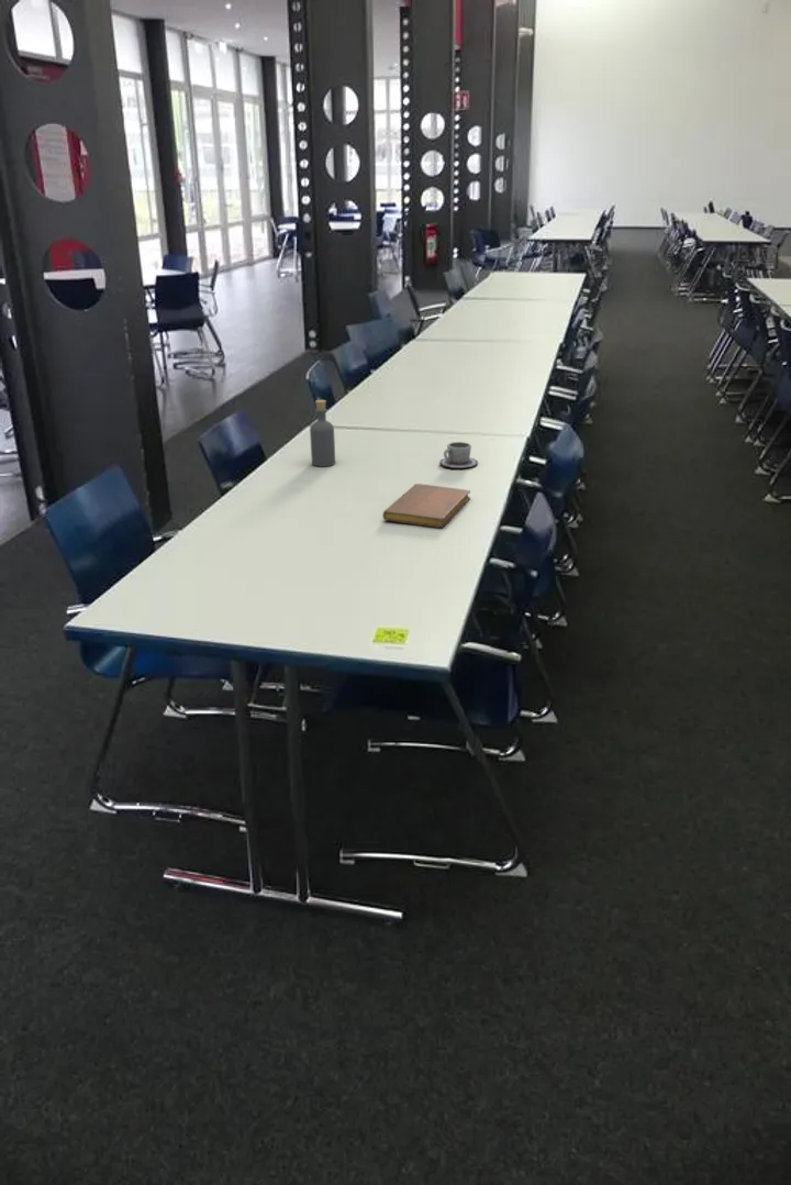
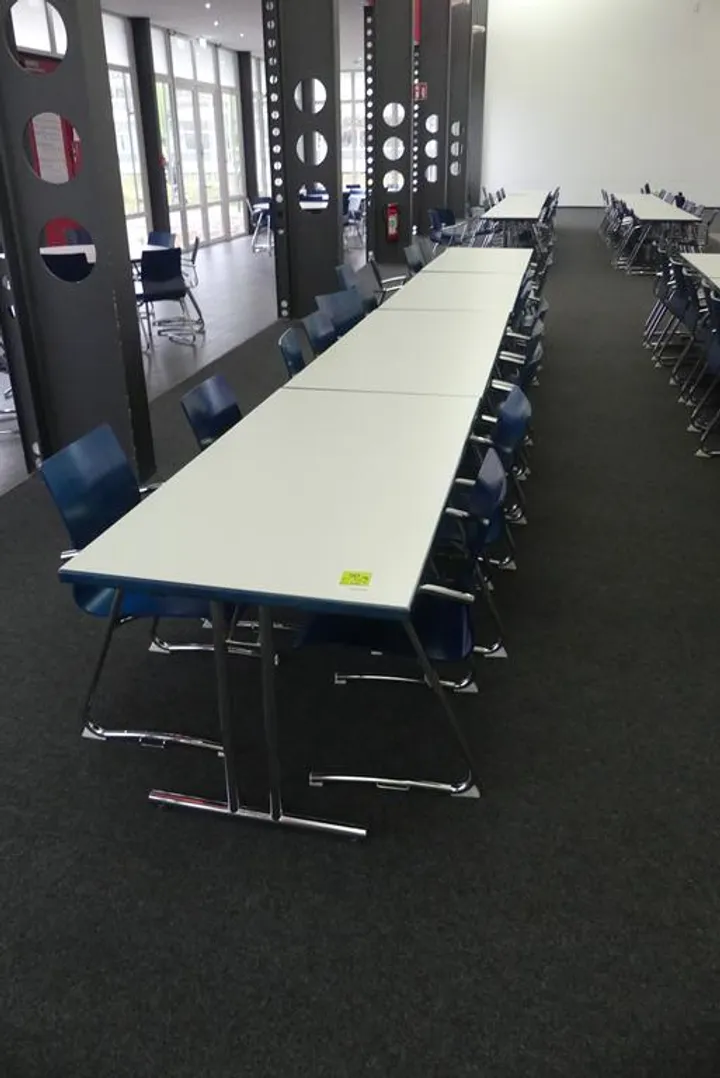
- cup [438,441,479,469]
- bottle [309,399,336,467]
- notebook [381,483,471,529]
